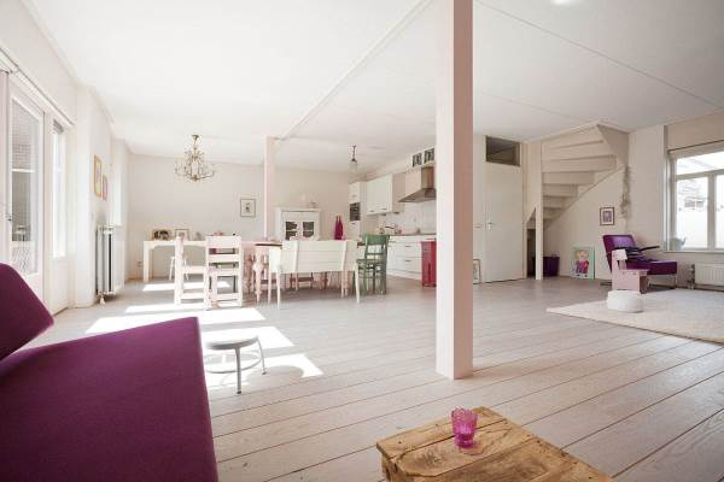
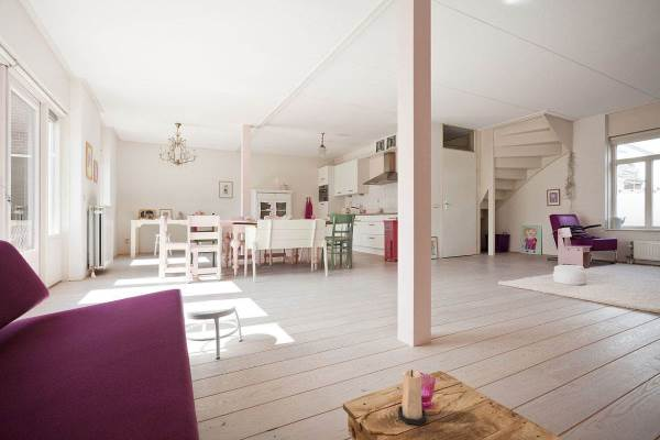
+ candle [397,369,427,426]
